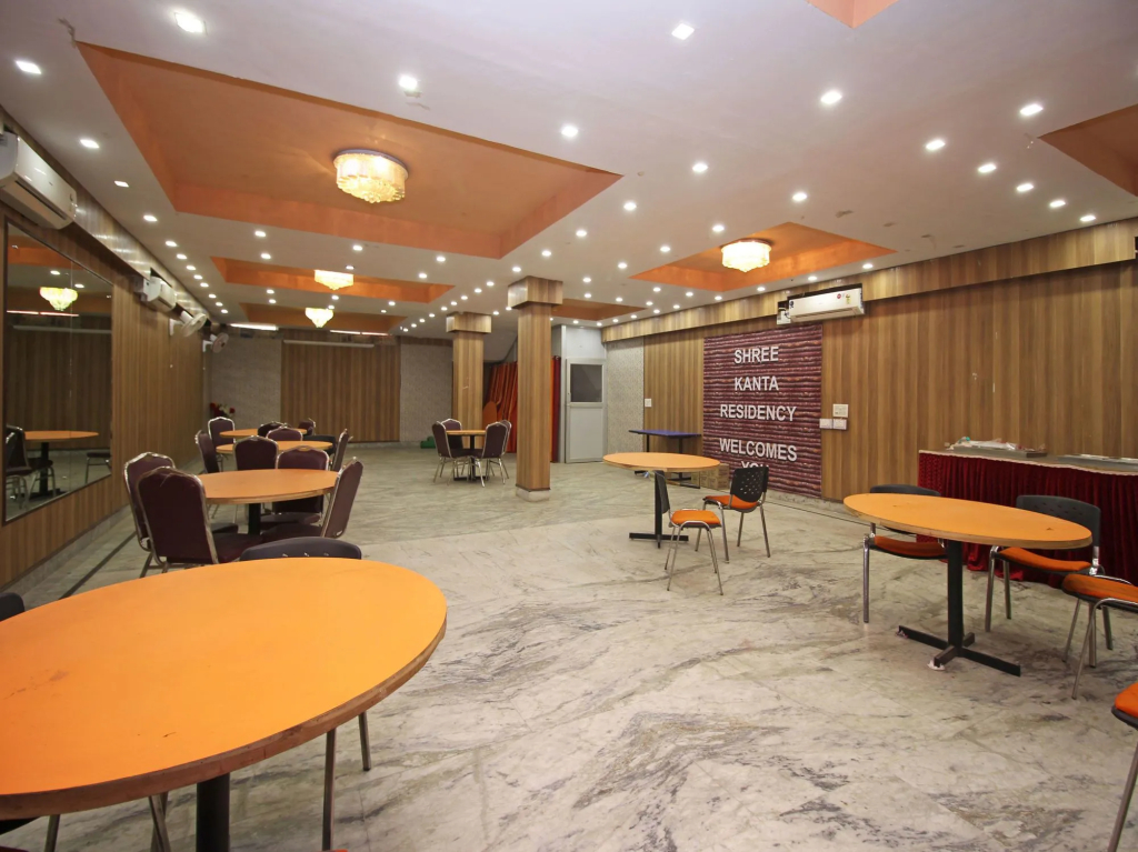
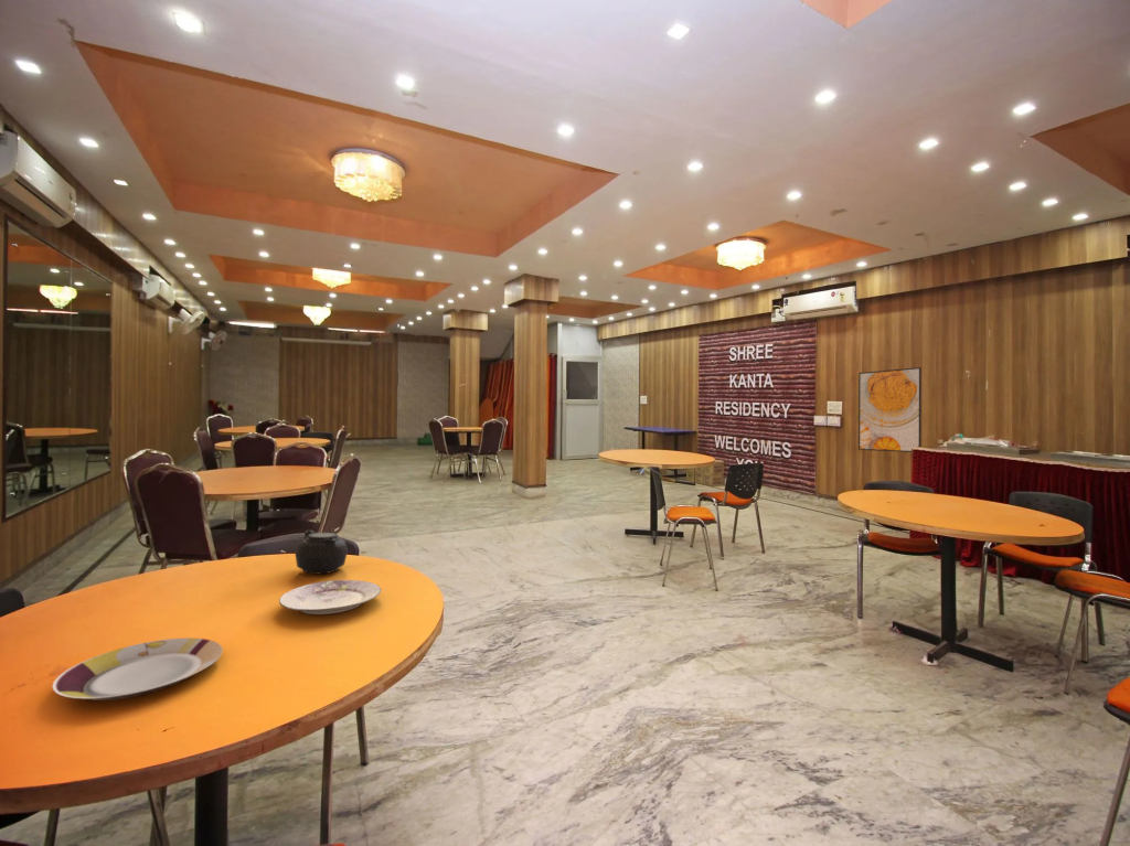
+ plate [278,579,382,615]
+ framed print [857,366,923,453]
+ teapot [290,529,349,575]
+ plate [51,636,224,702]
